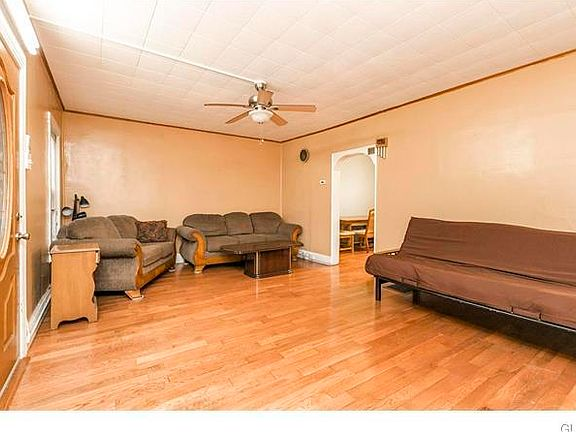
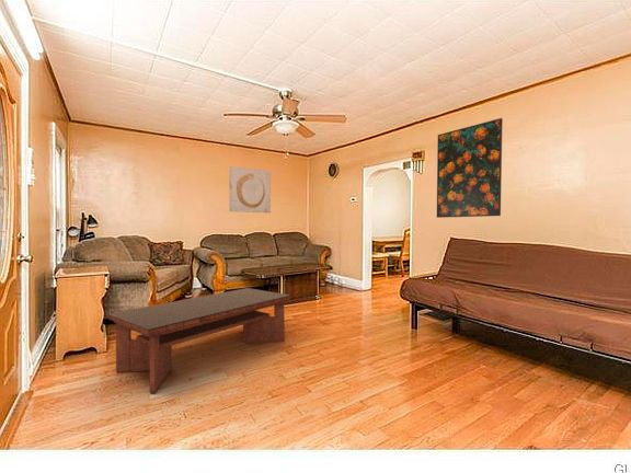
+ wall art [228,165,272,214]
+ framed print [436,117,504,219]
+ coffee table [106,287,291,394]
